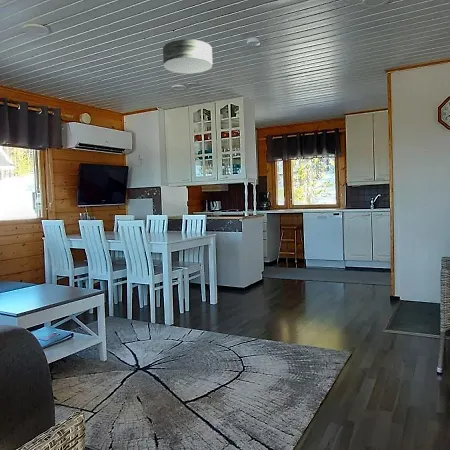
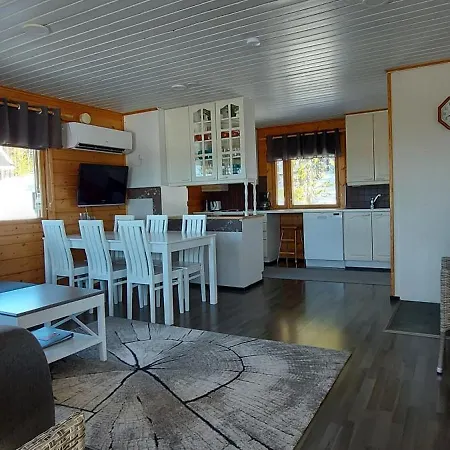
- ceiling light [162,39,213,74]
